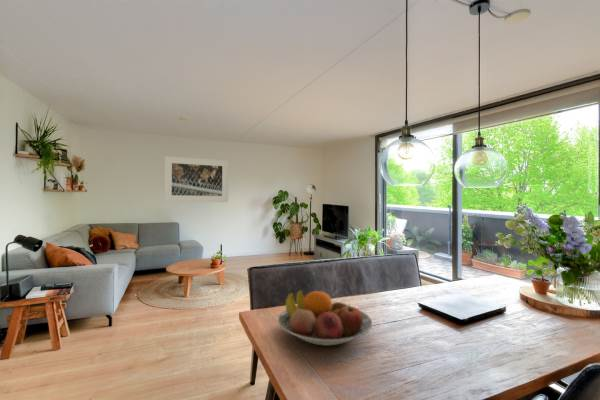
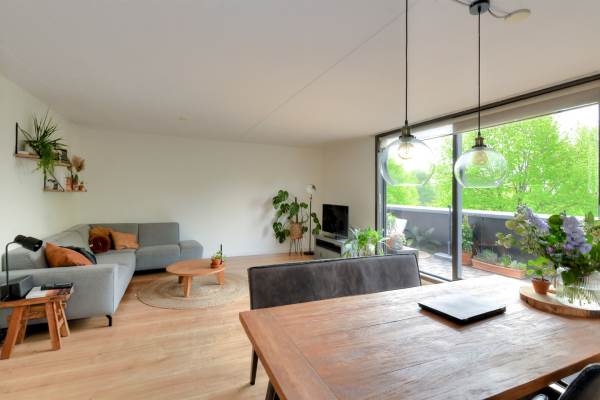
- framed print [163,155,230,203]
- fruit bowl [277,289,374,347]
